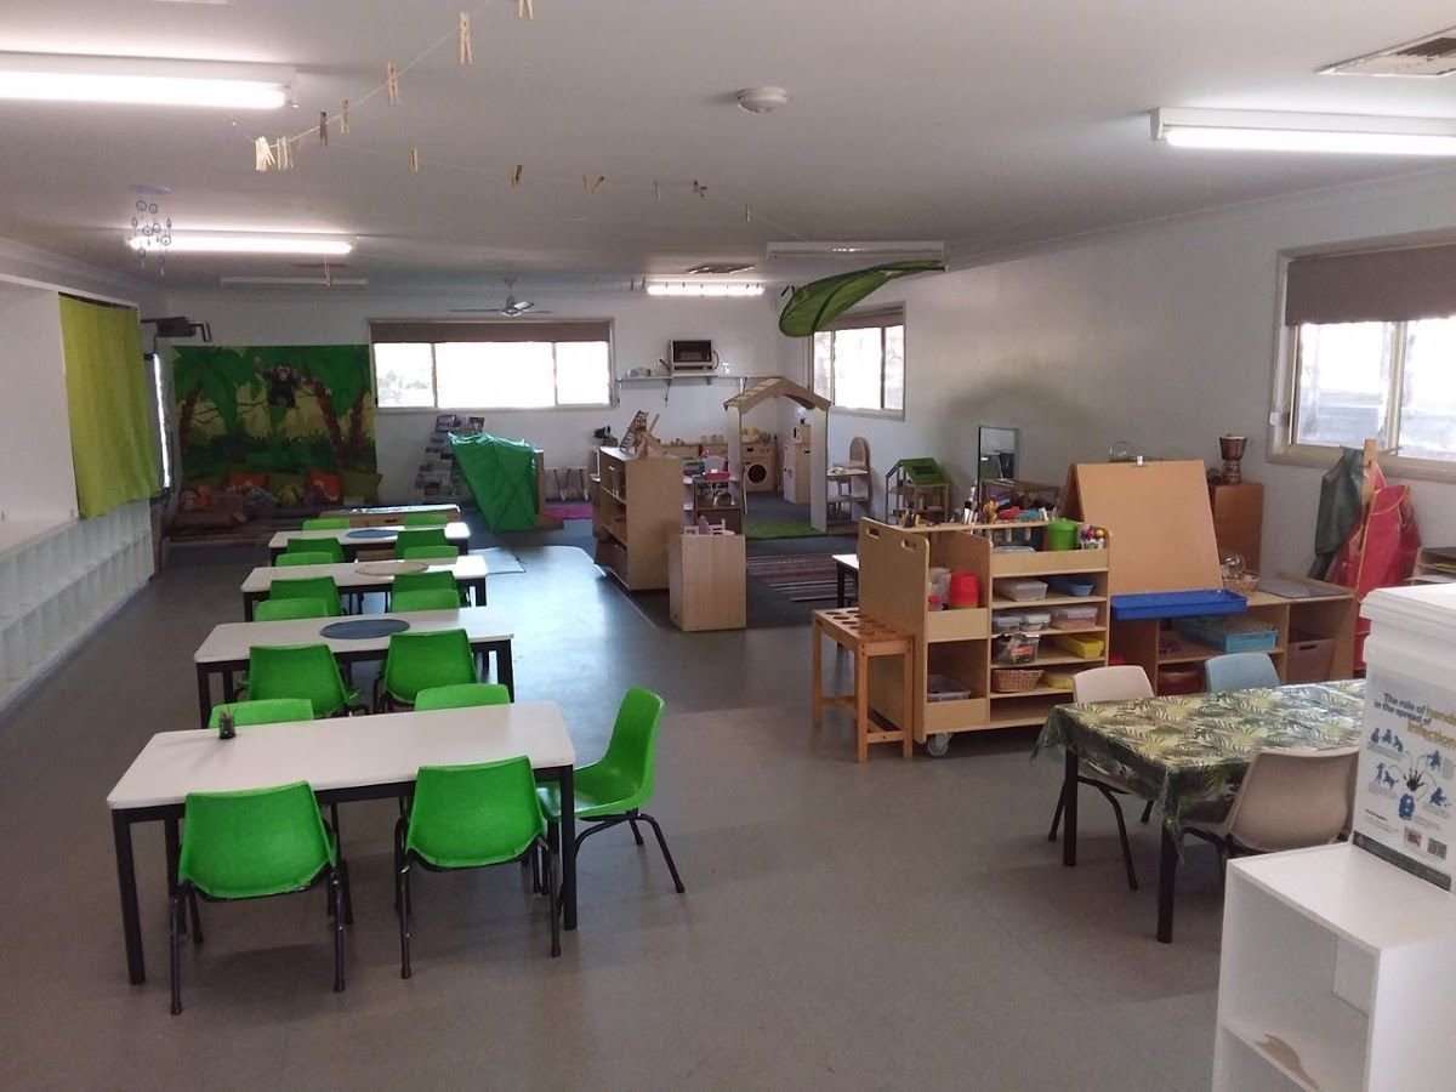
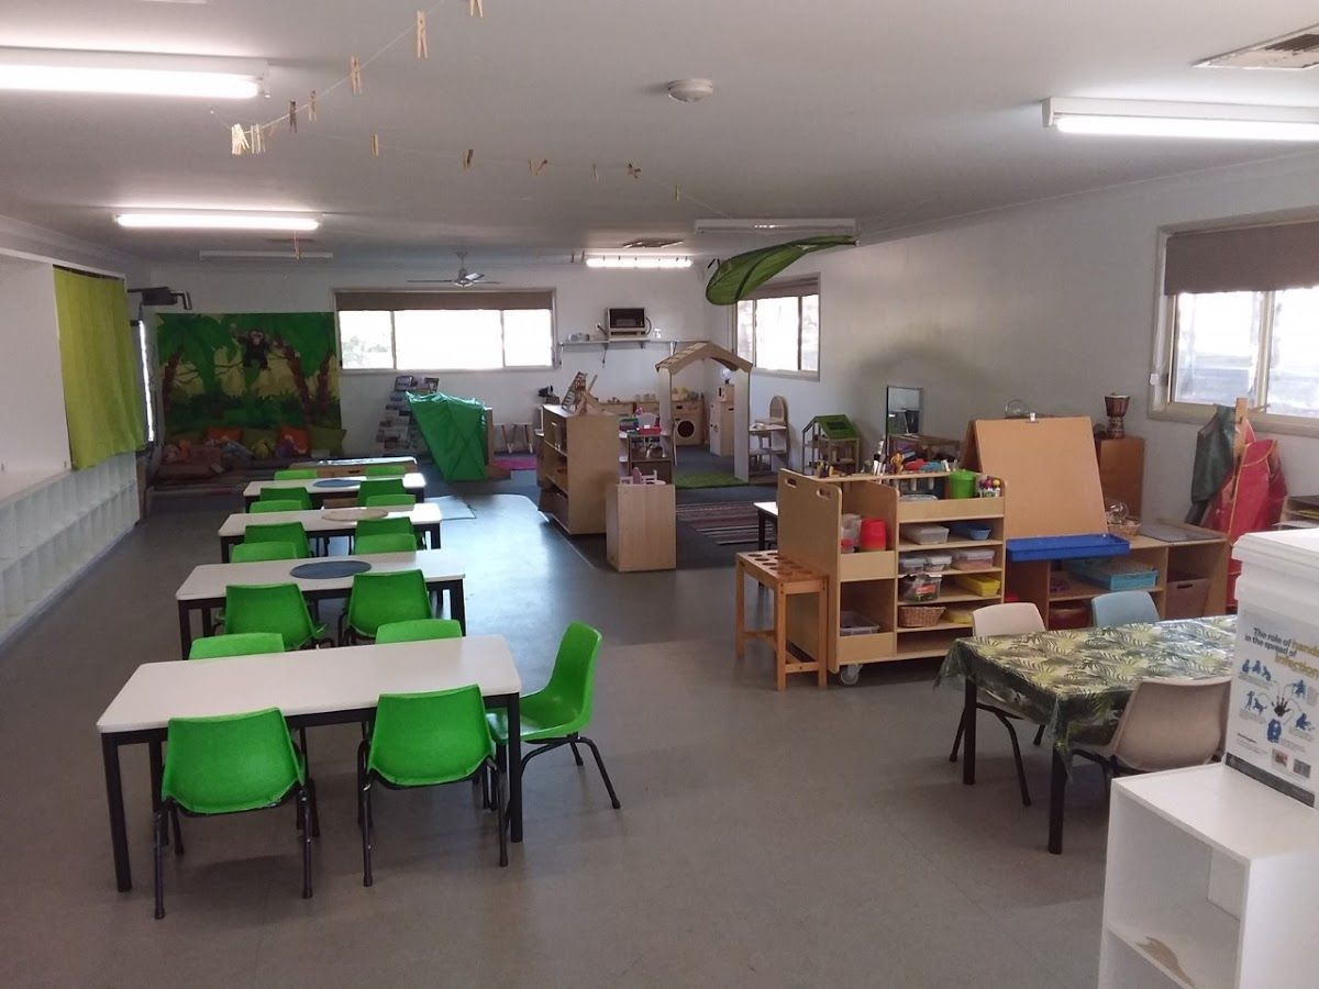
- pen holder [217,705,239,739]
- ceiling mobile [126,183,172,275]
